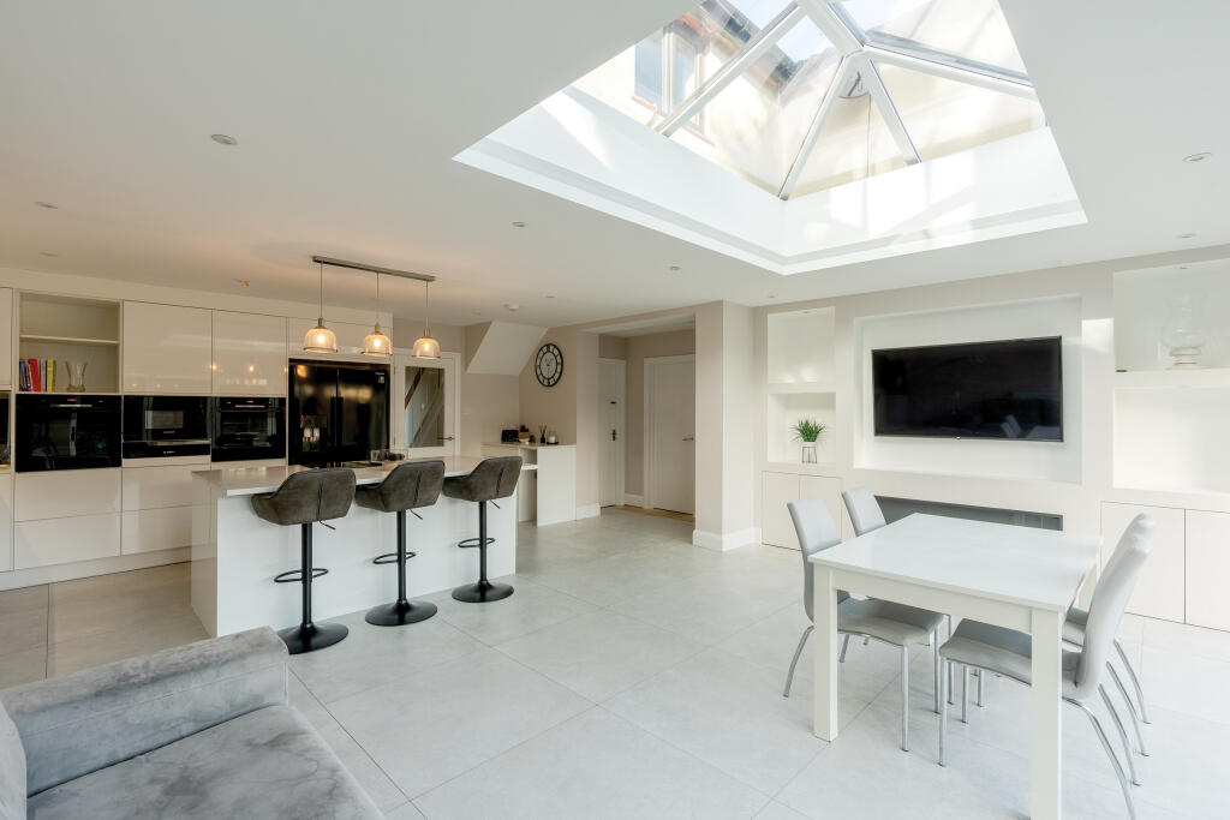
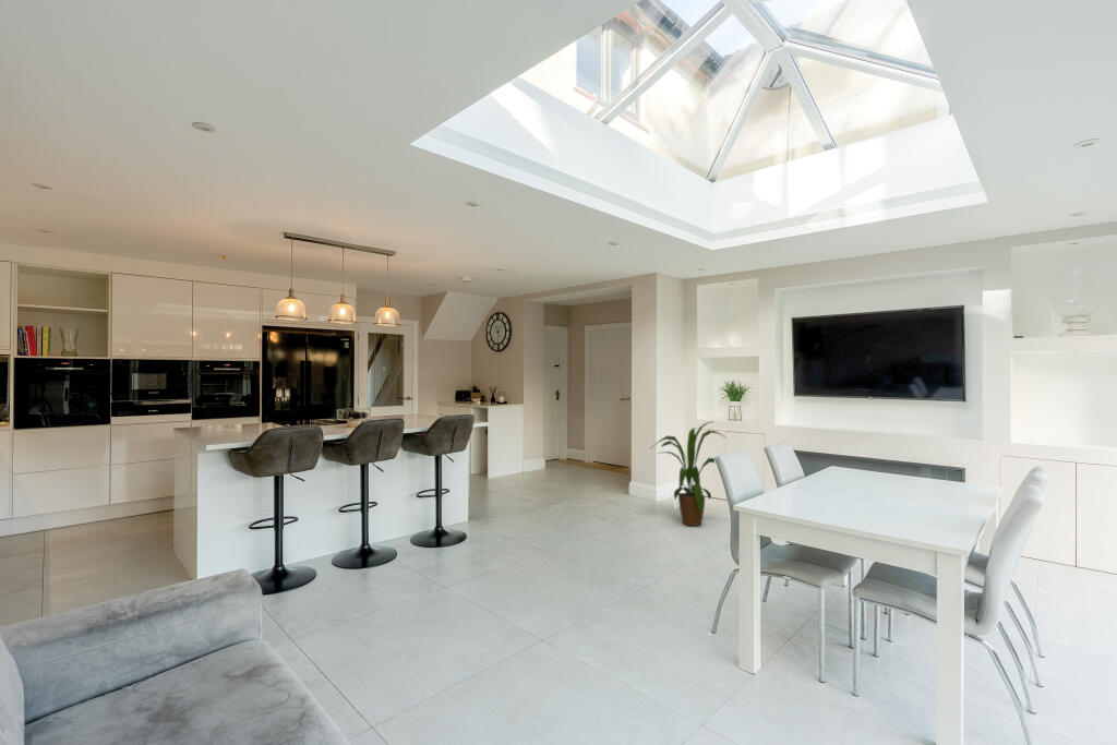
+ house plant [650,420,726,527]
